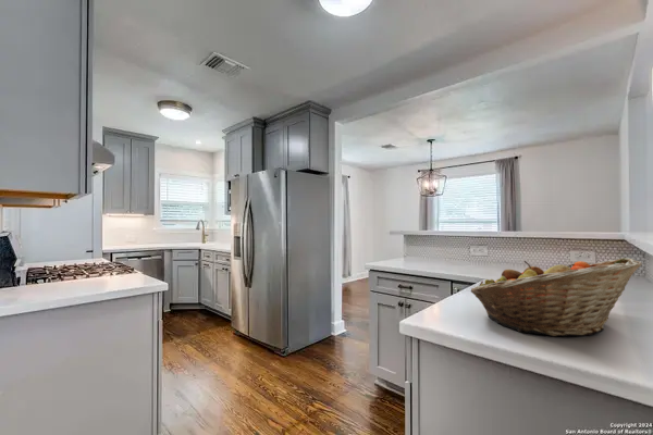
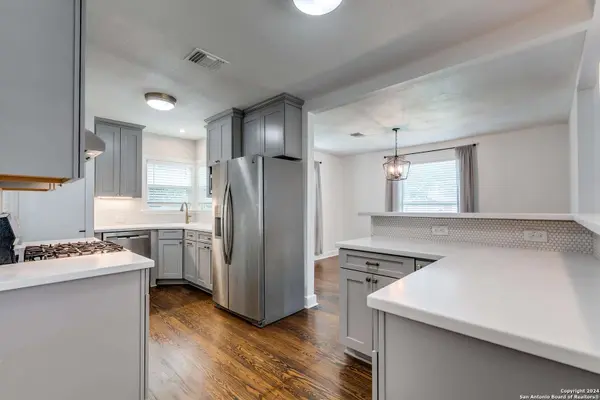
- fruit basket [470,257,643,337]
